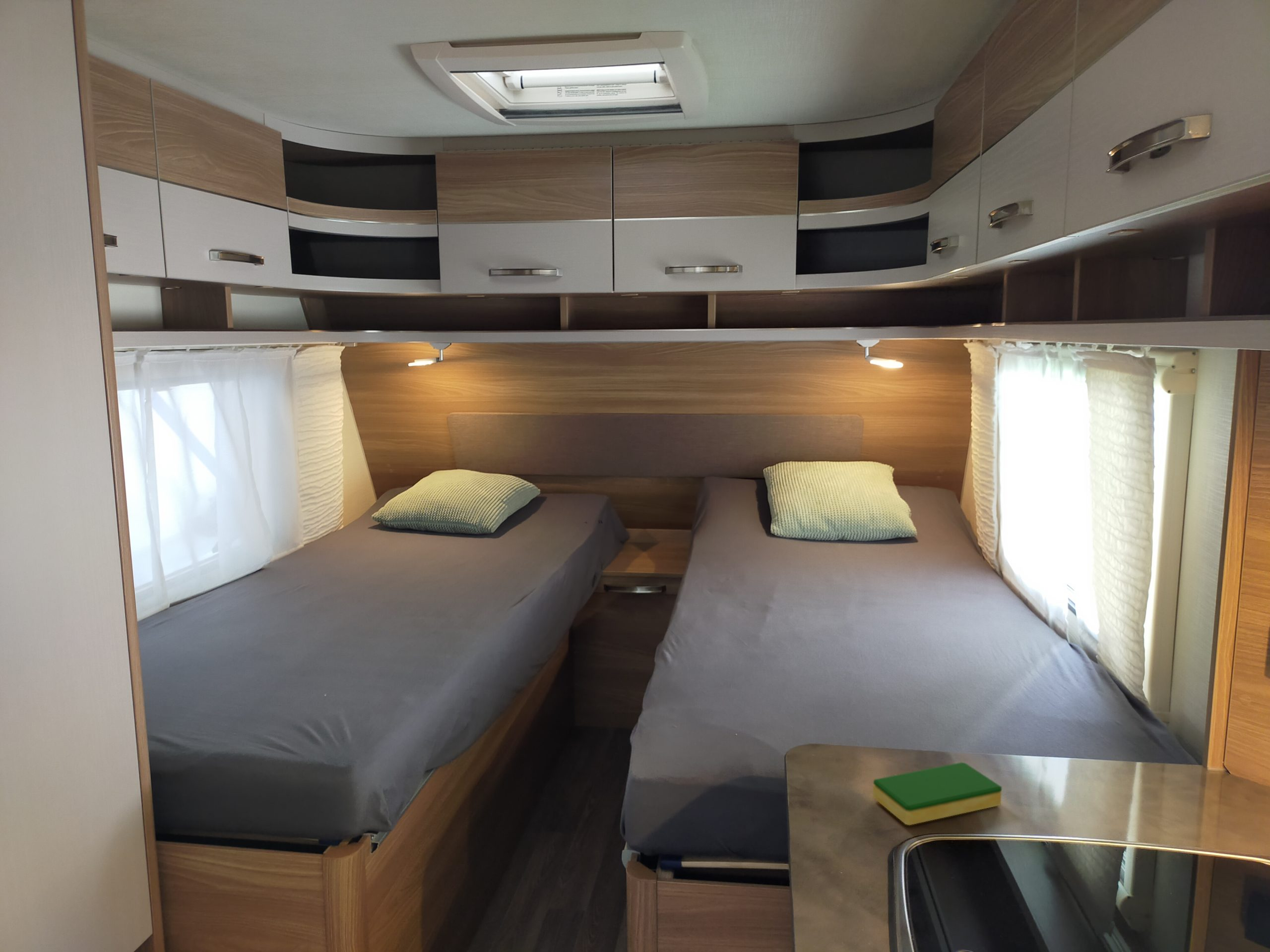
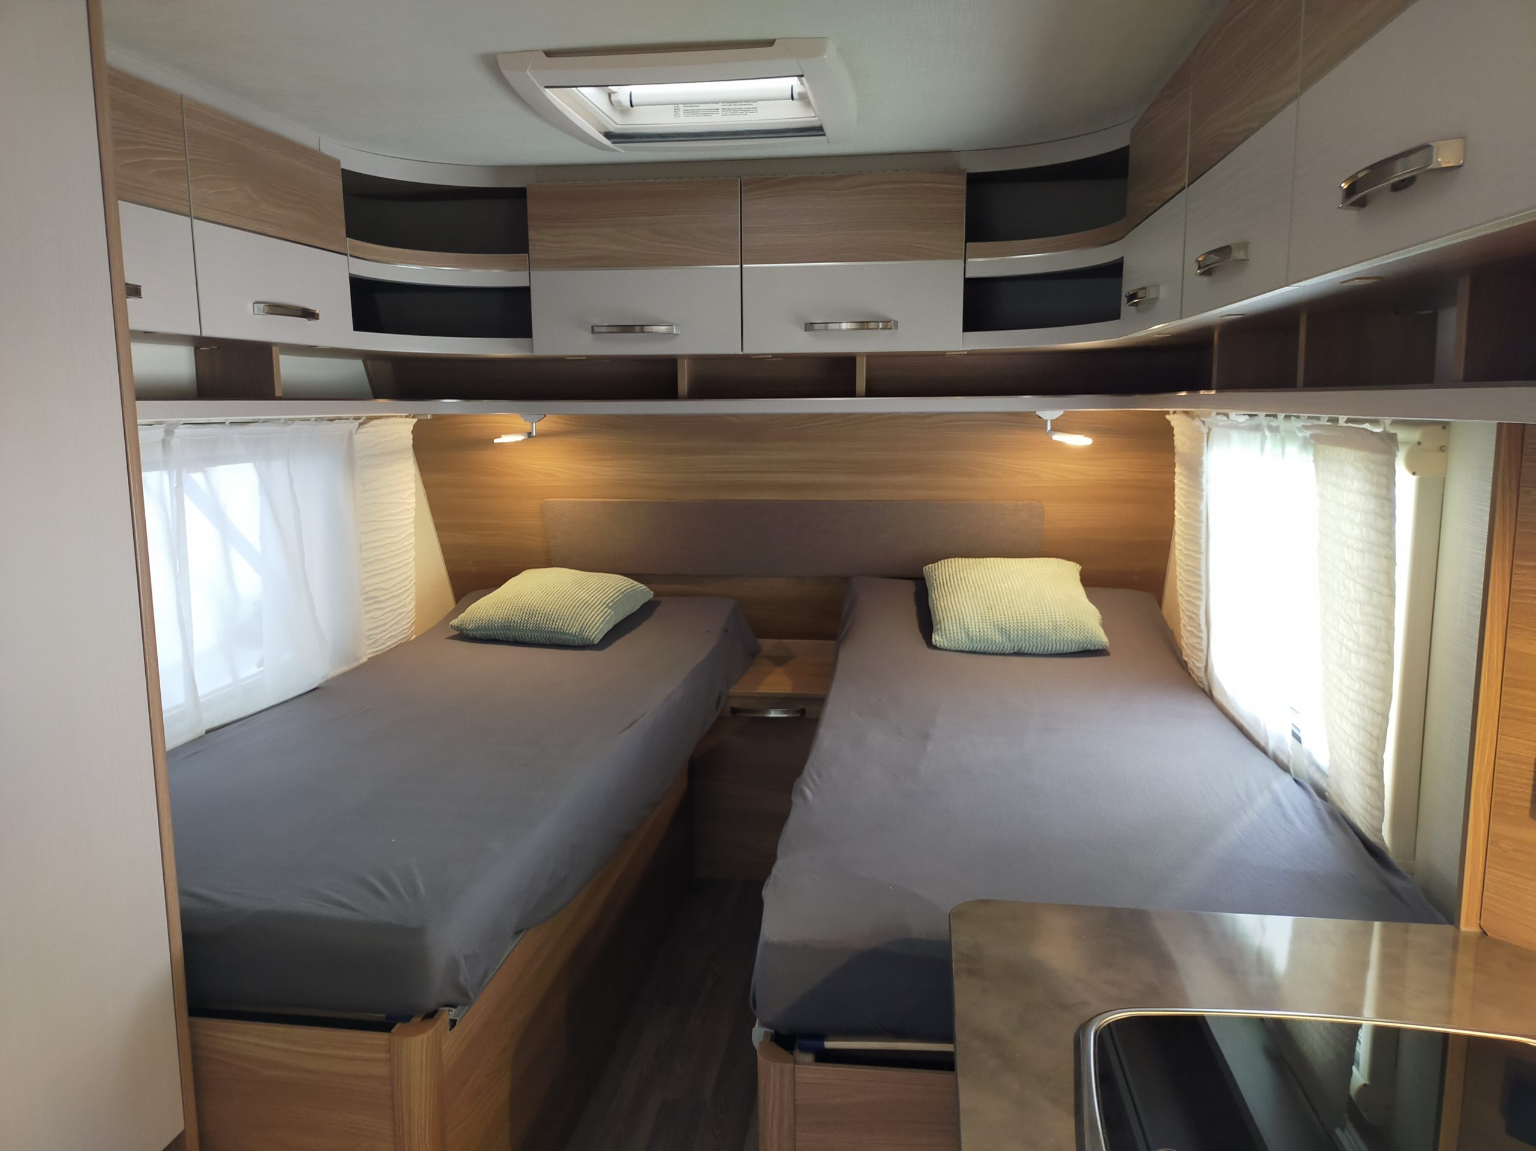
- dish sponge [873,762,1003,826]
